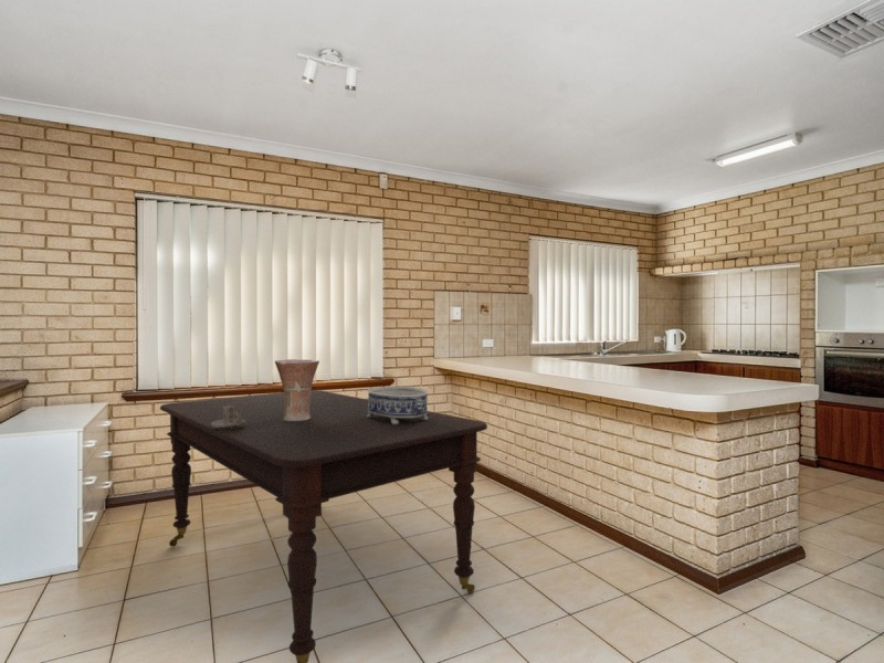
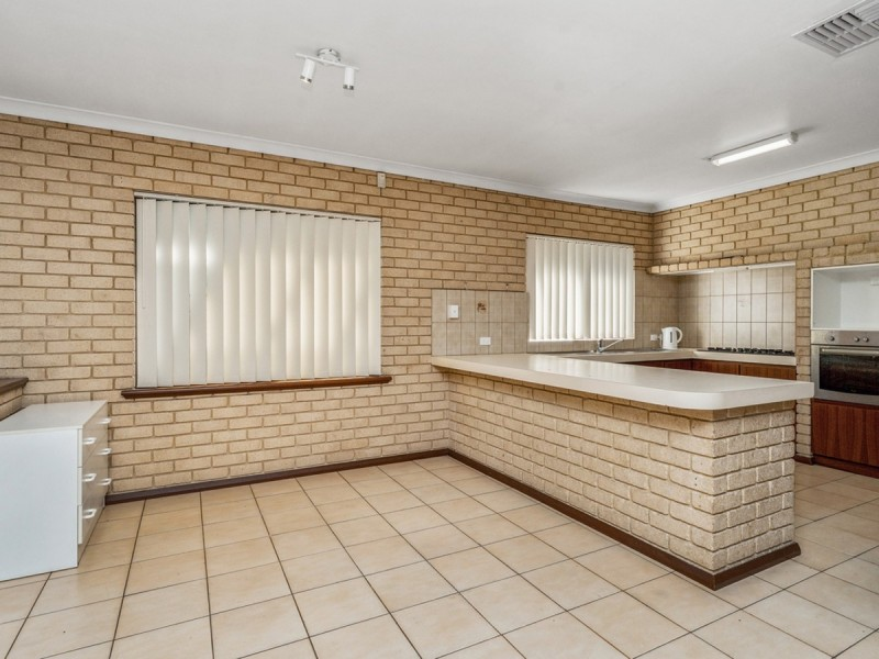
- dining table [159,389,488,663]
- decorative bowl [367,385,429,424]
- vase [274,358,320,421]
- candle holder [212,407,245,429]
